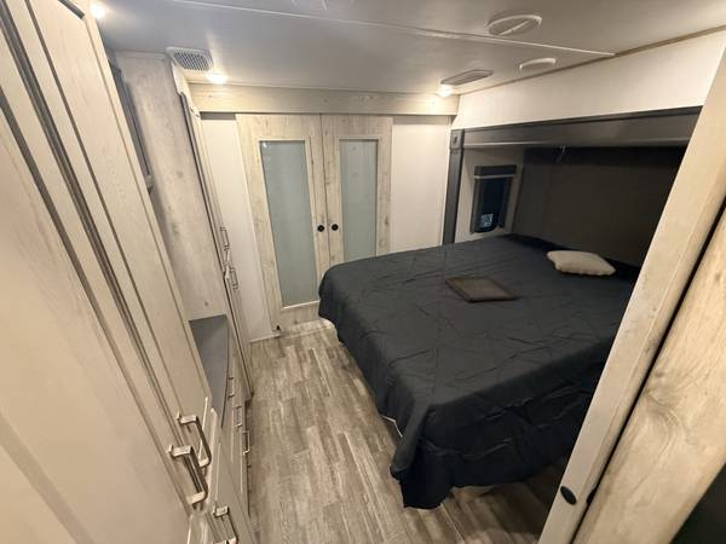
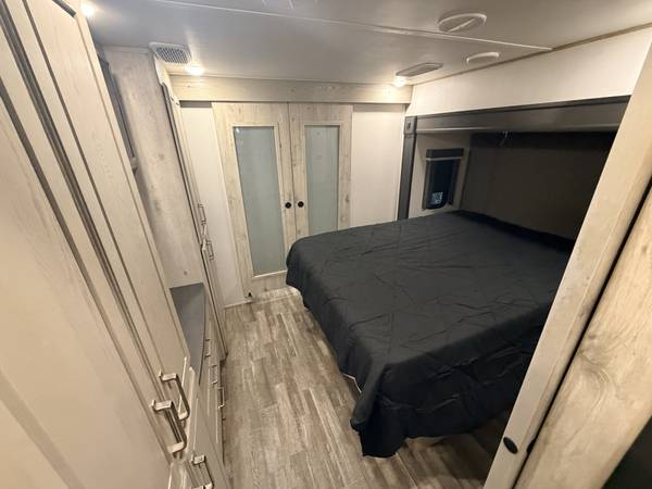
- serving tray [443,274,518,302]
- pillow [546,250,616,277]
